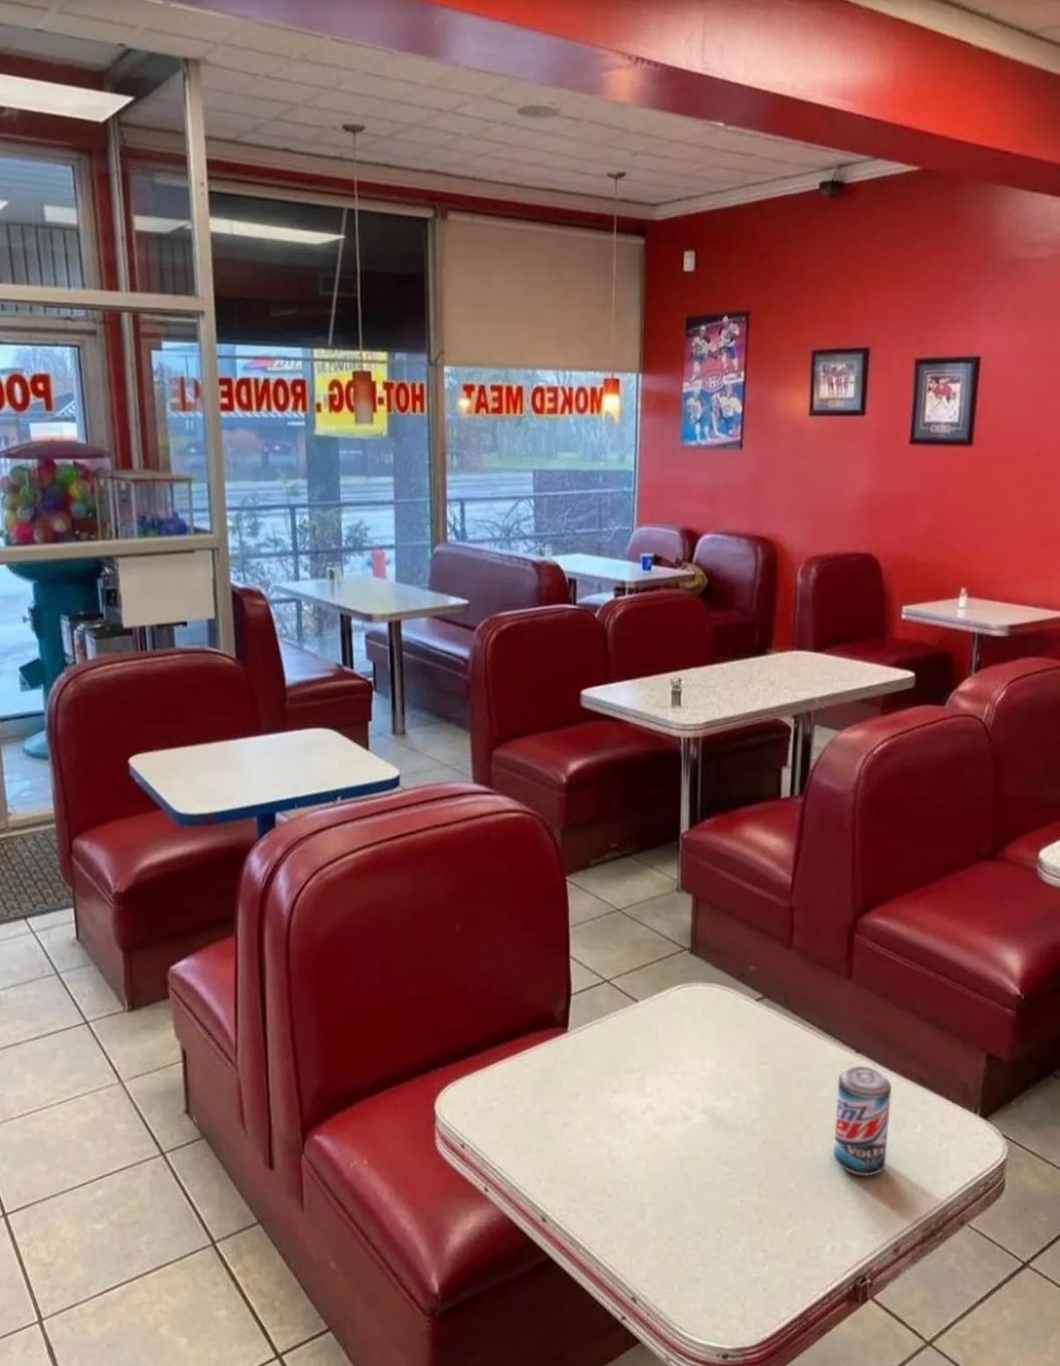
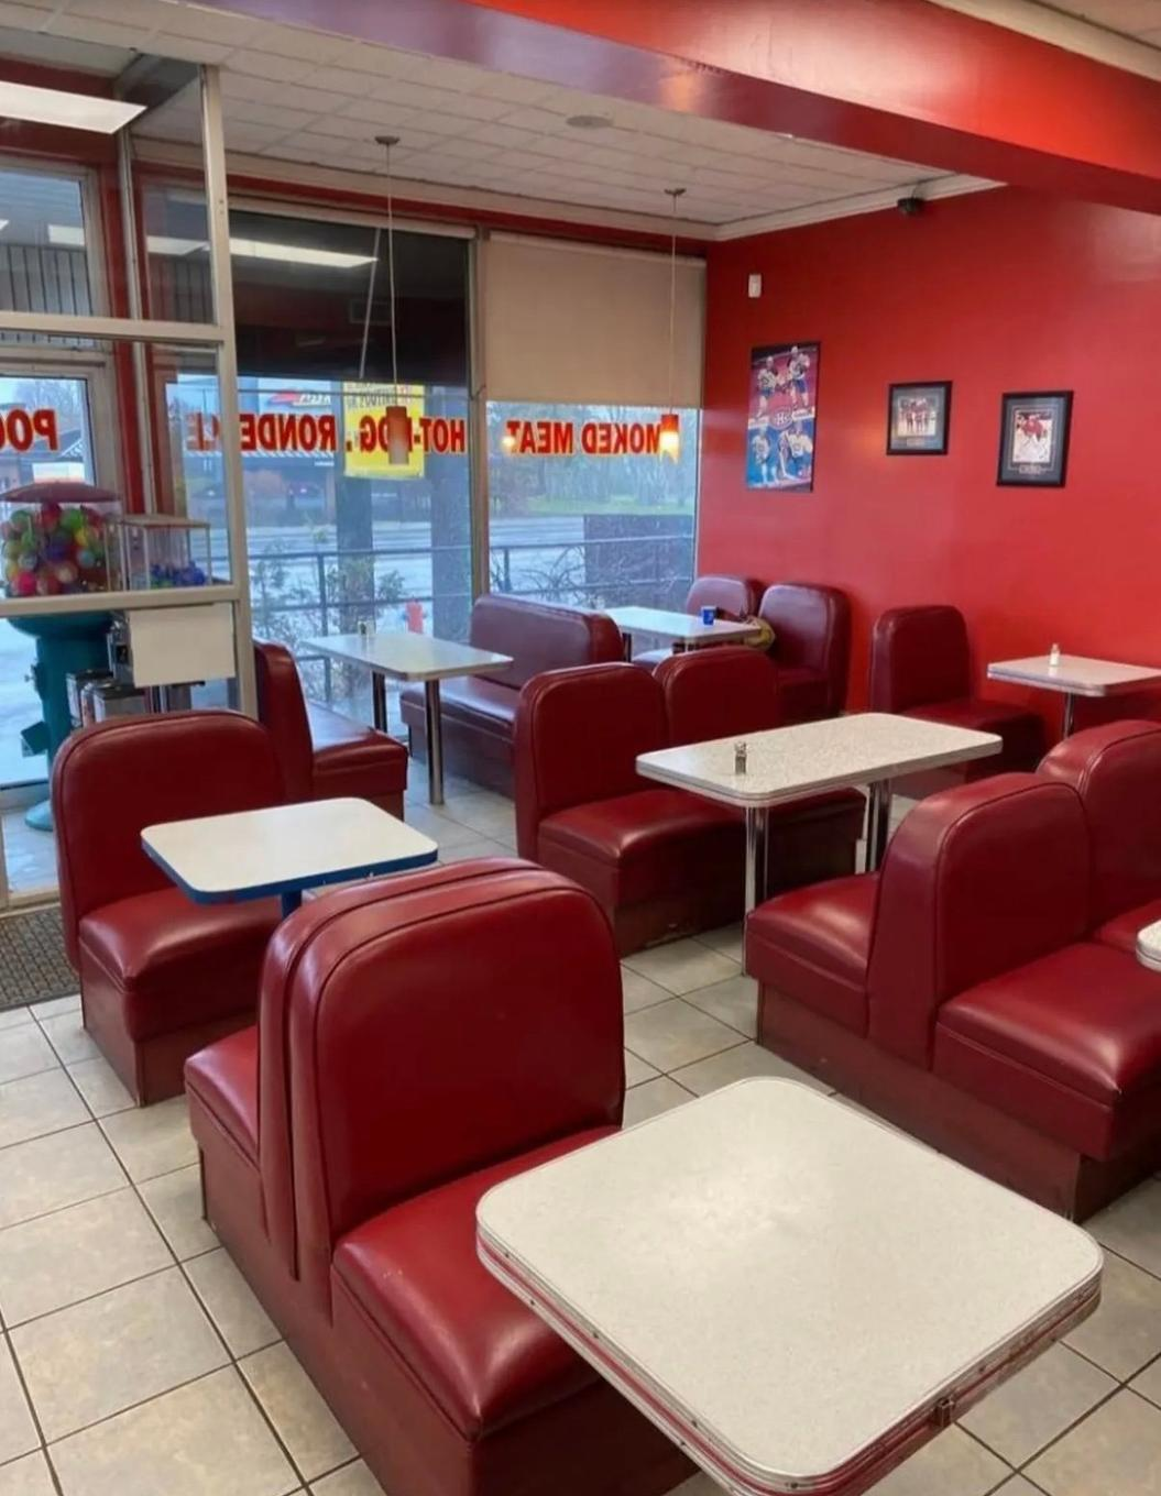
- beer can [833,1066,893,1178]
